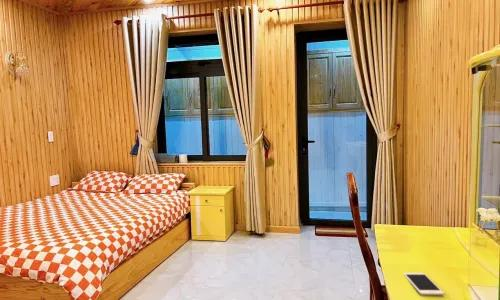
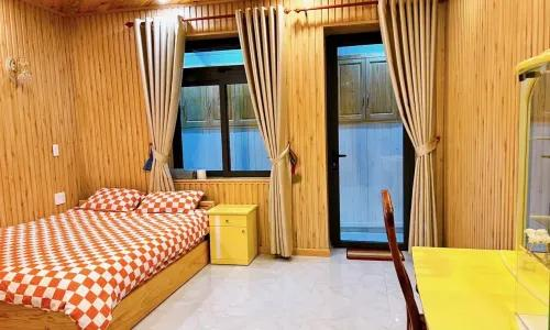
- cell phone [402,272,445,296]
